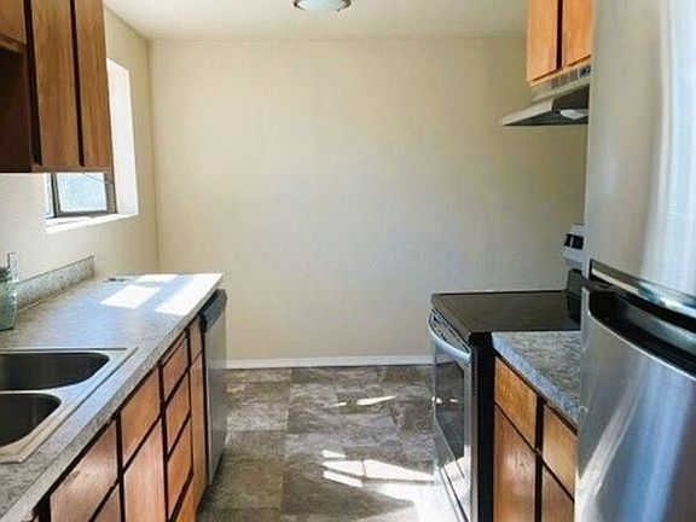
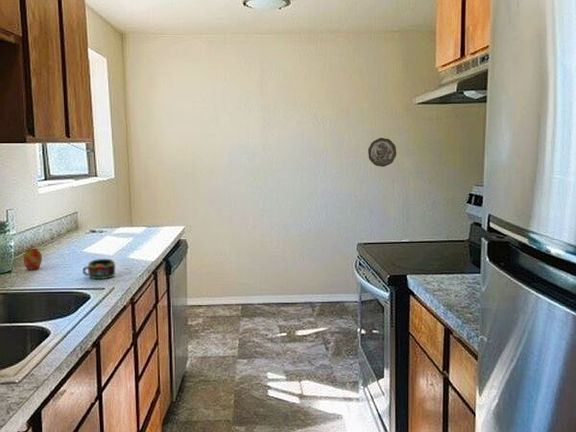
+ apple [22,244,43,271]
+ mug [82,258,116,280]
+ decorative plate [367,137,397,168]
